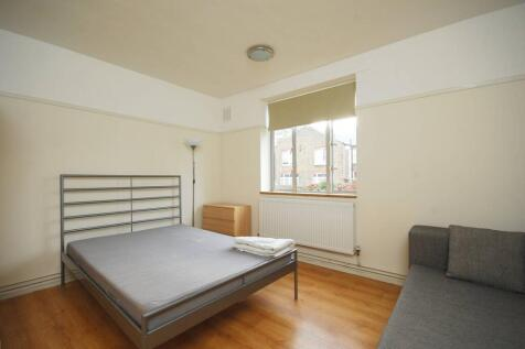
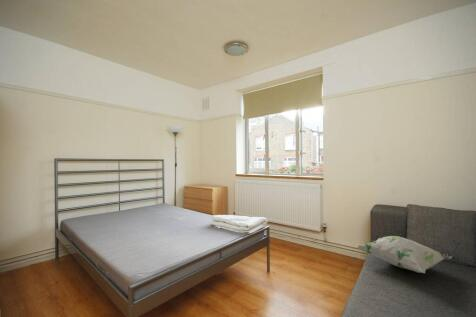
+ decorative pillow [357,235,456,274]
